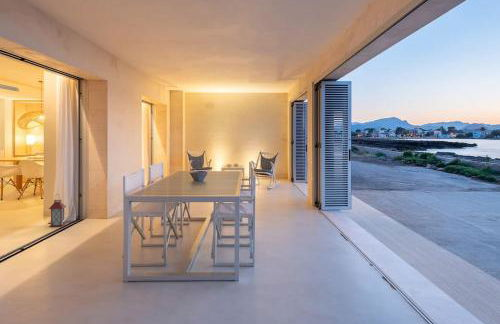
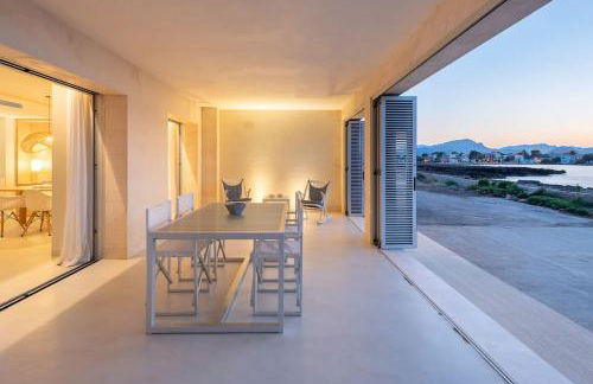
- lantern [48,193,67,228]
